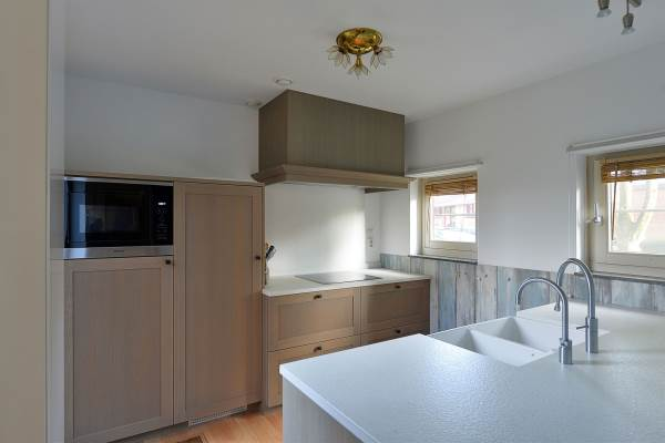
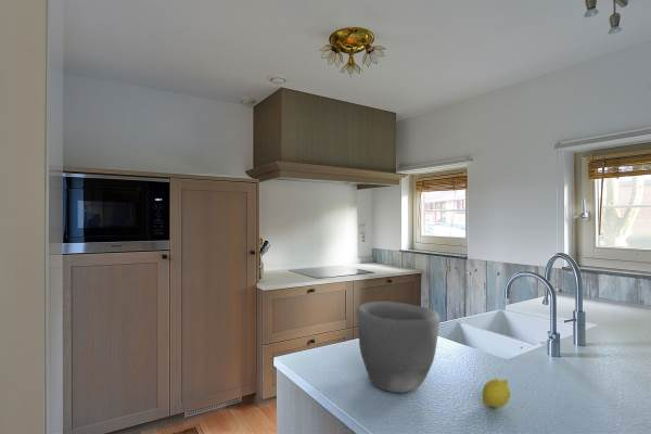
+ fruit [482,378,512,409]
+ bowl [356,301,441,394]
